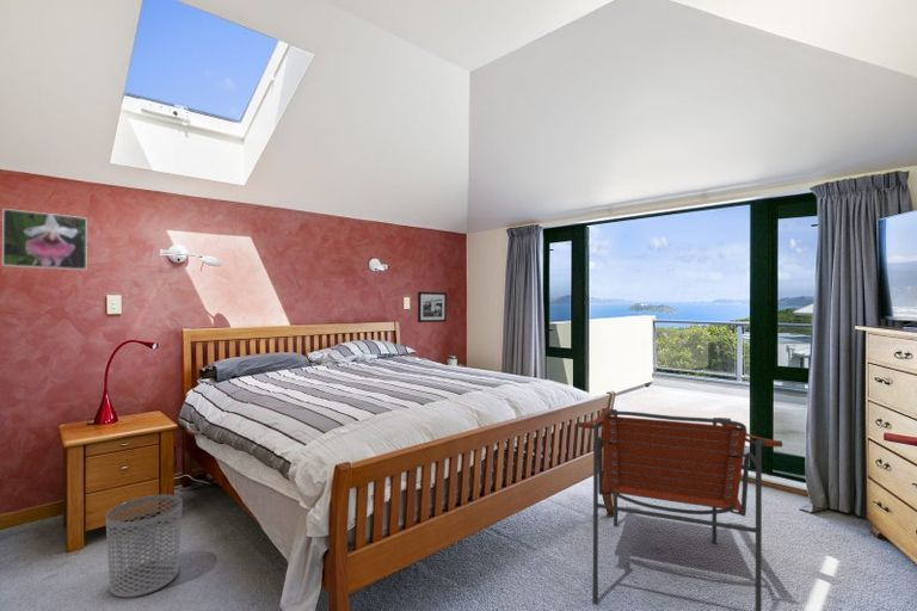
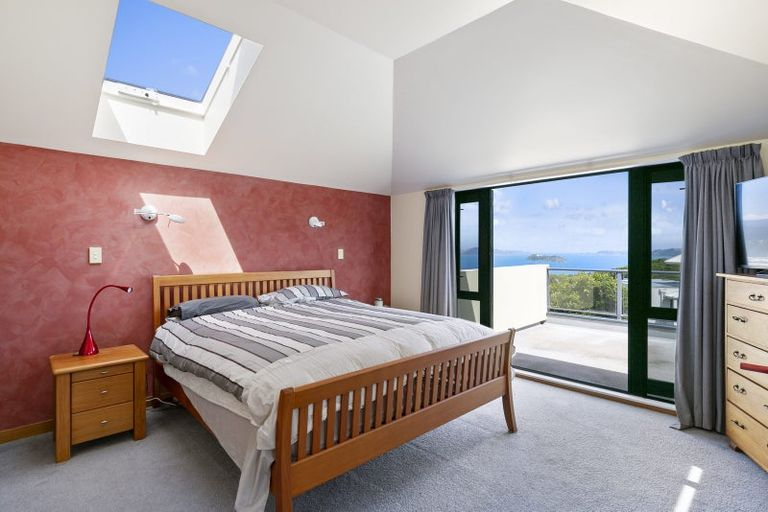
- armchair [577,407,783,611]
- picture frame [417,291,448,323]
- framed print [1,208,88,271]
- waste bin [105,494,184,598]
